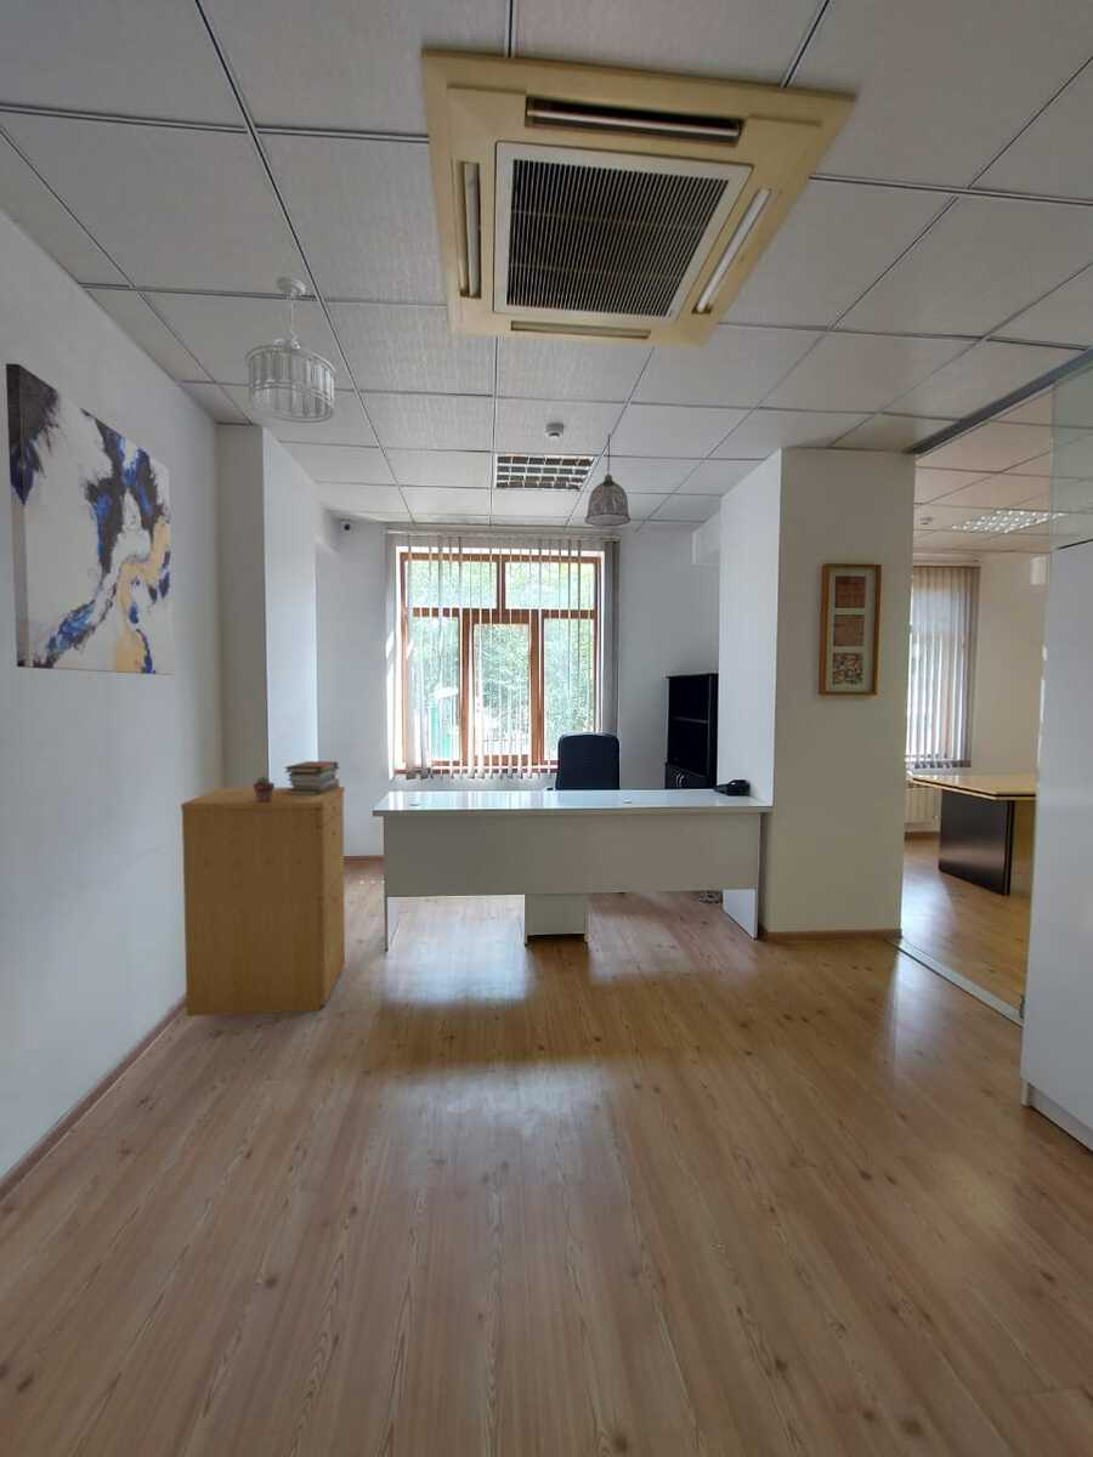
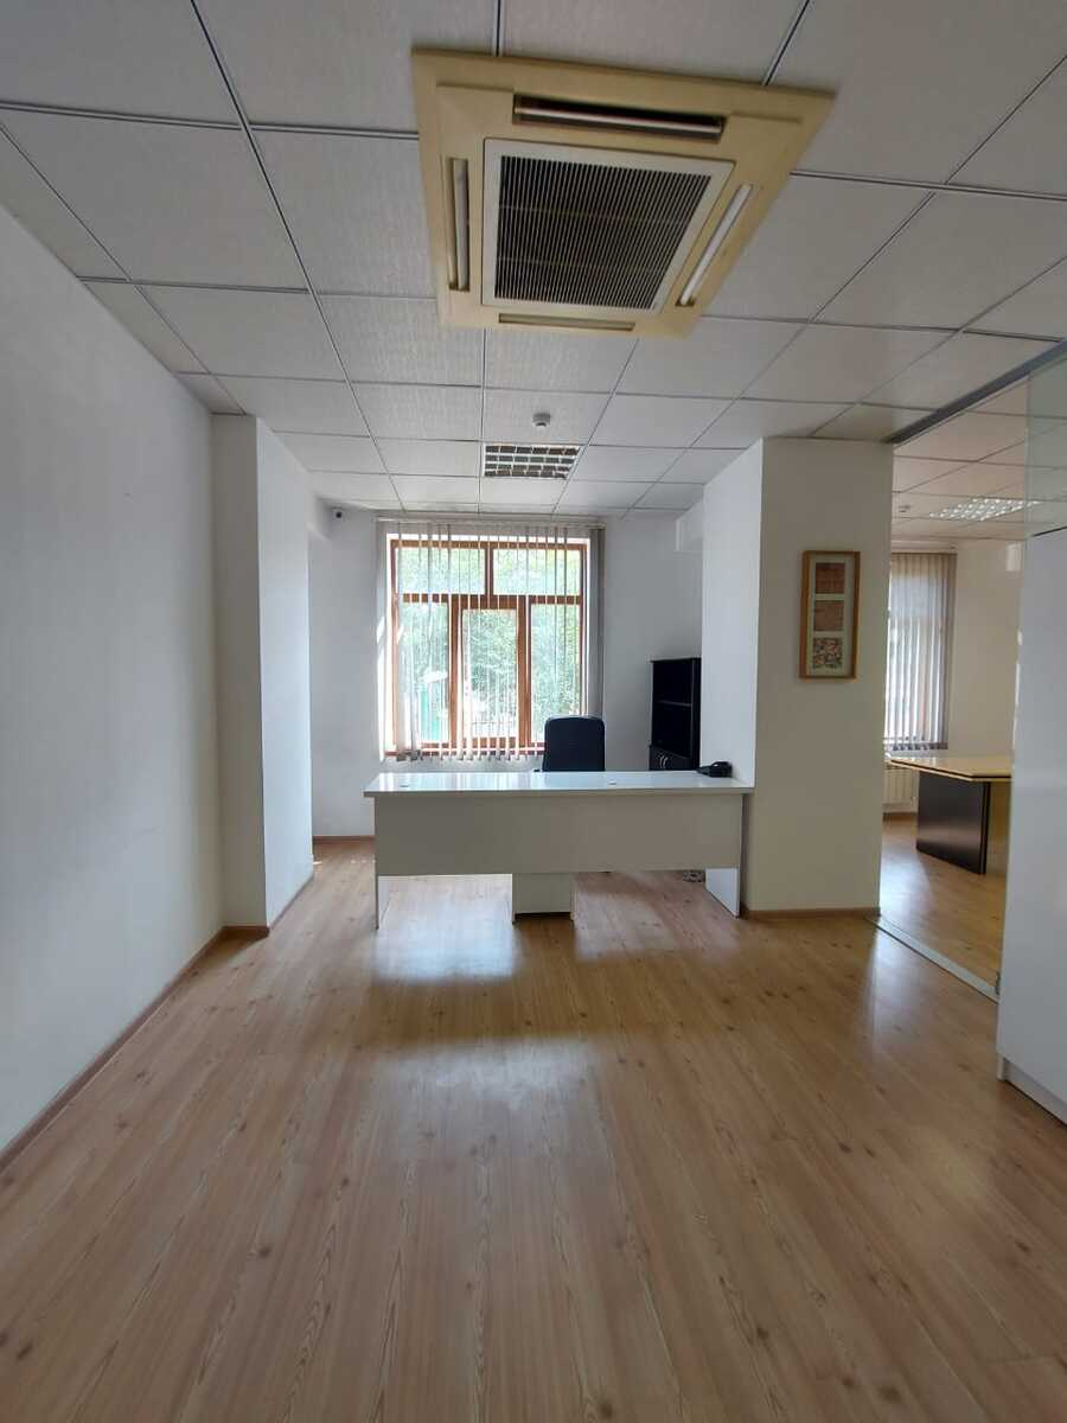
- ceiling light fixture [244,276,338,424]
- filing cabinet [180,786,346,1017]
- wall art [5,362,175,676]
- potted succulent [253,775,276,803]
- pendant lamp [584,433,632,528]
- book stack [283,760,341,795]
